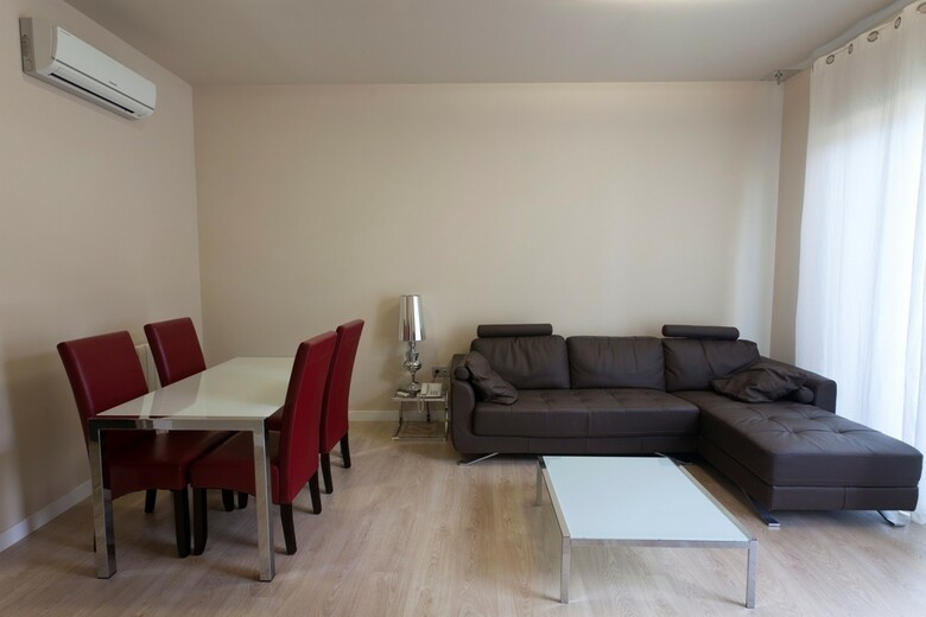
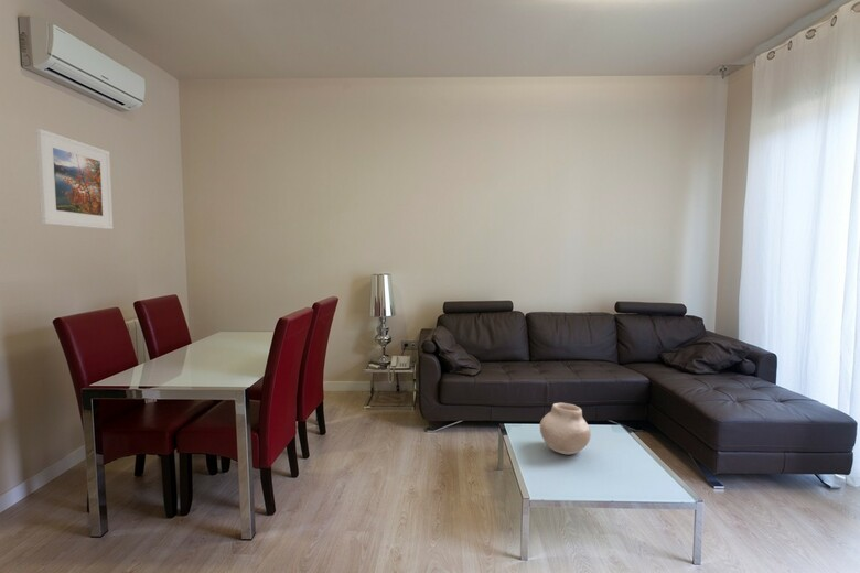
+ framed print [35,128,114,230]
+ vase [539,402,592,455]
